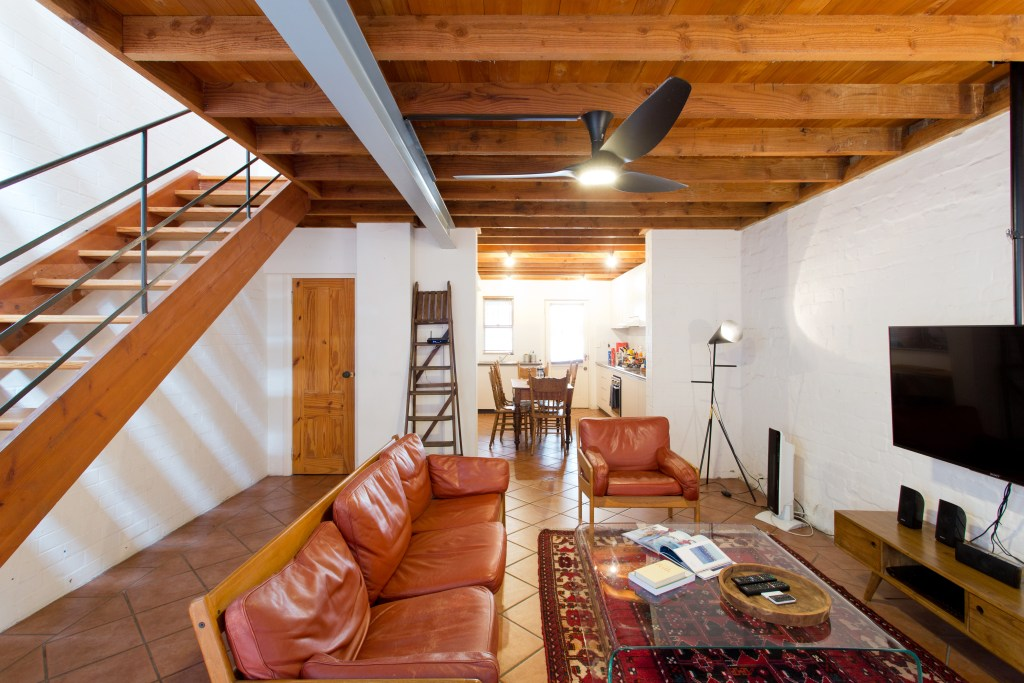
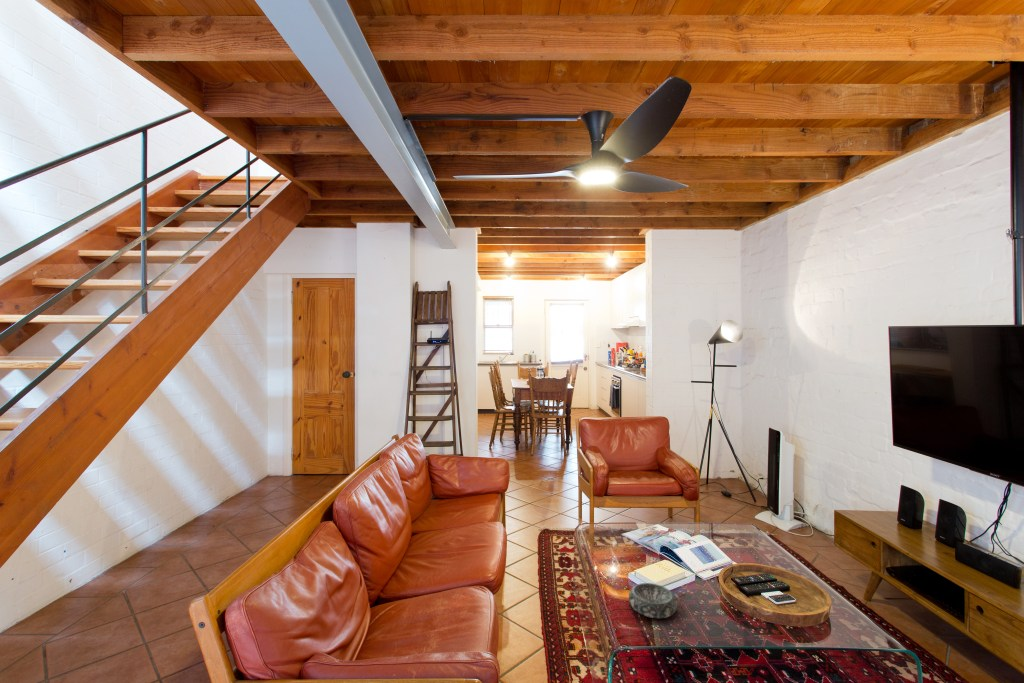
+ decorative bowl [628,582,678,619]
